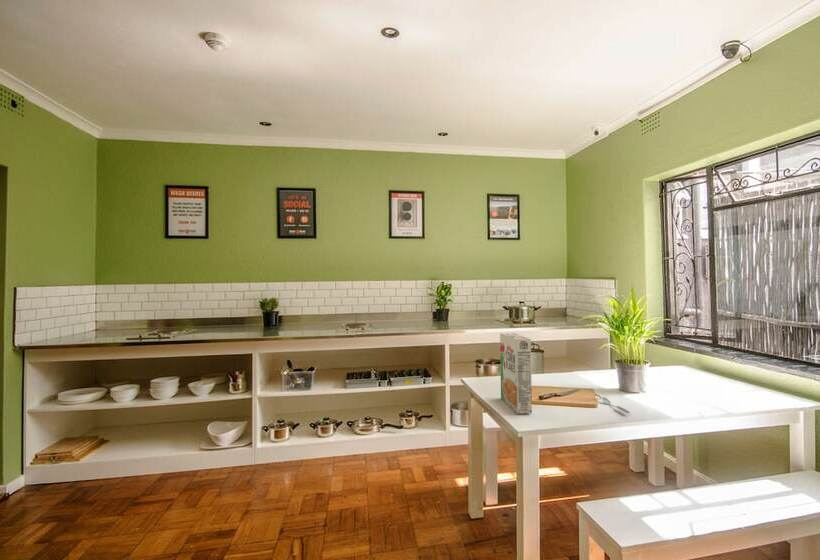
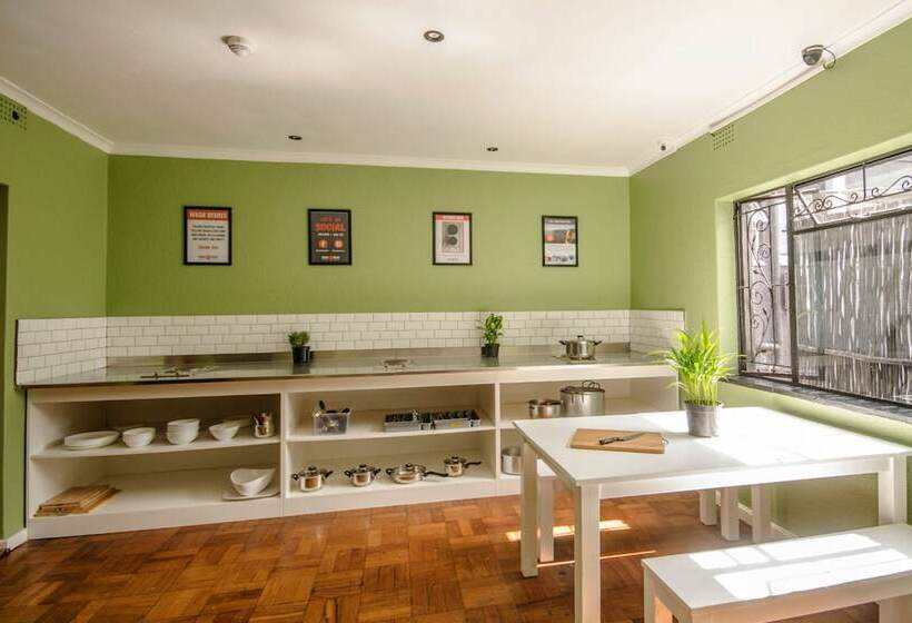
- spoon [601,396,631,414]
- cereal box [499,332,533,415]
